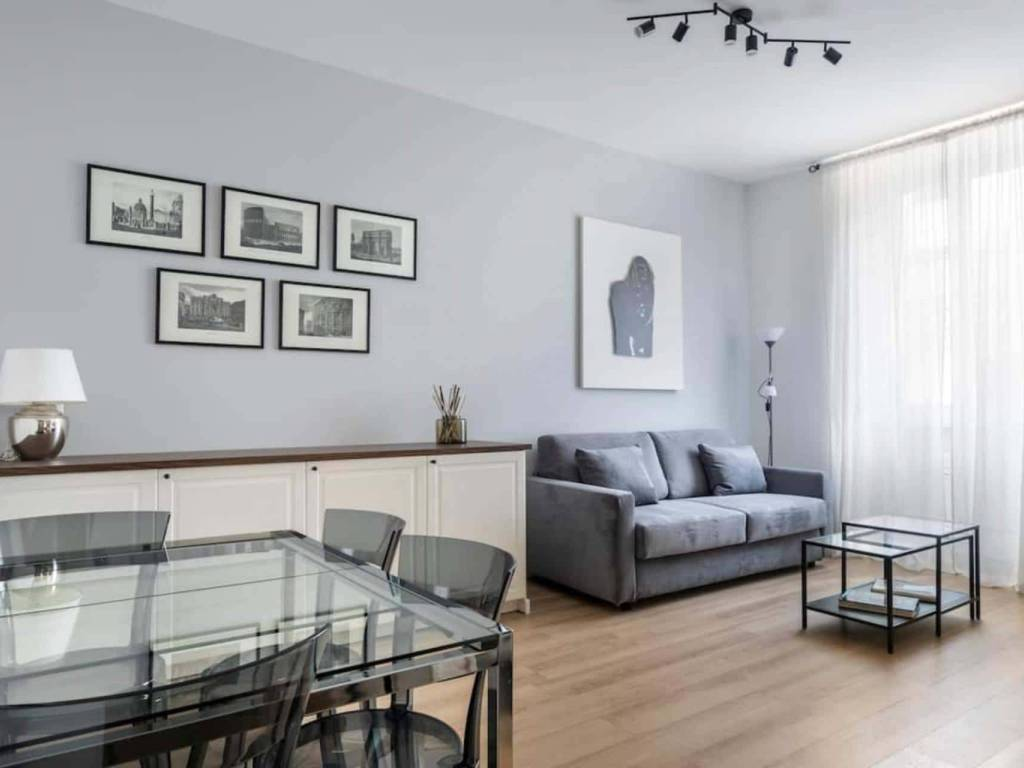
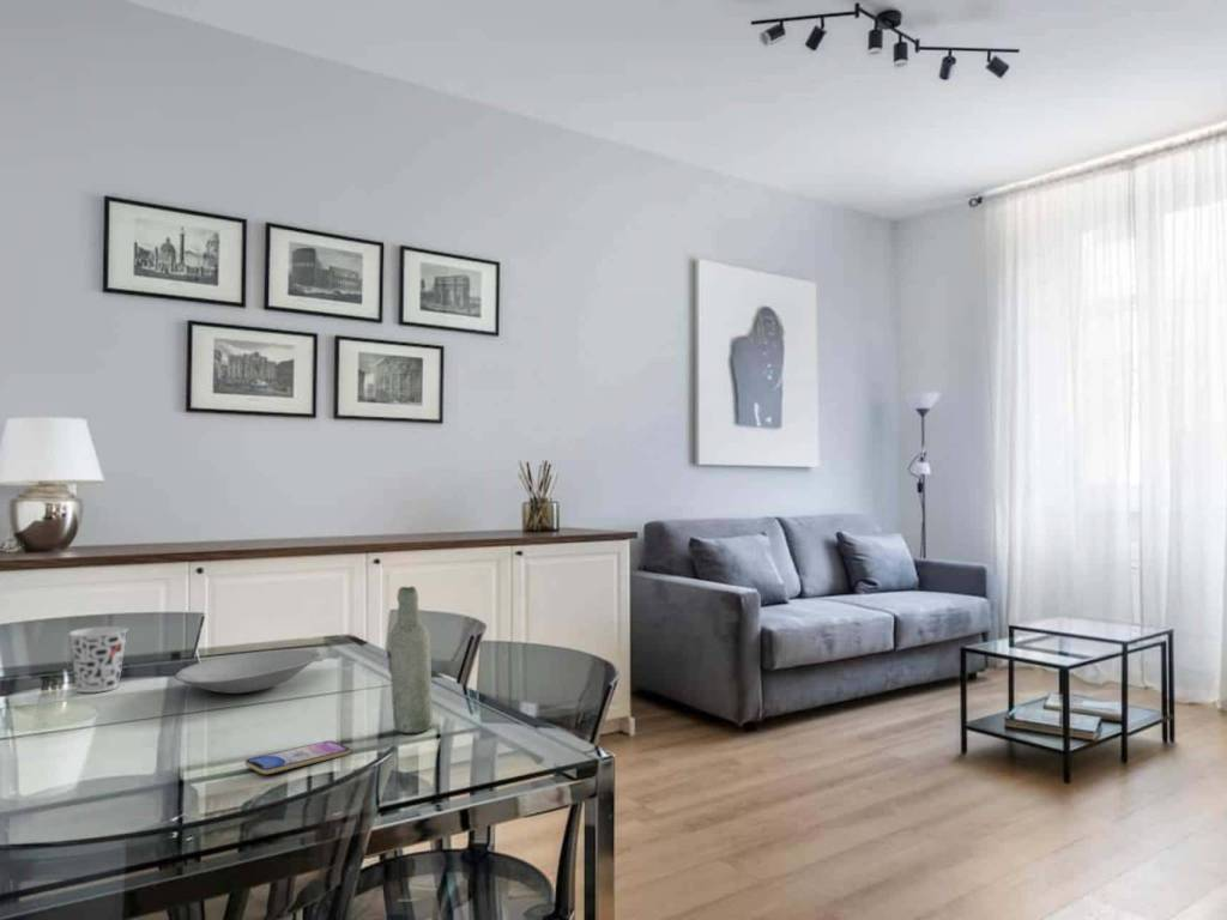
+ smartphone [243,740,352,775]
+ cup [67,625,129,694]
+ bottle [388,585,434,734]
+ bowl [174,648,322,695]
